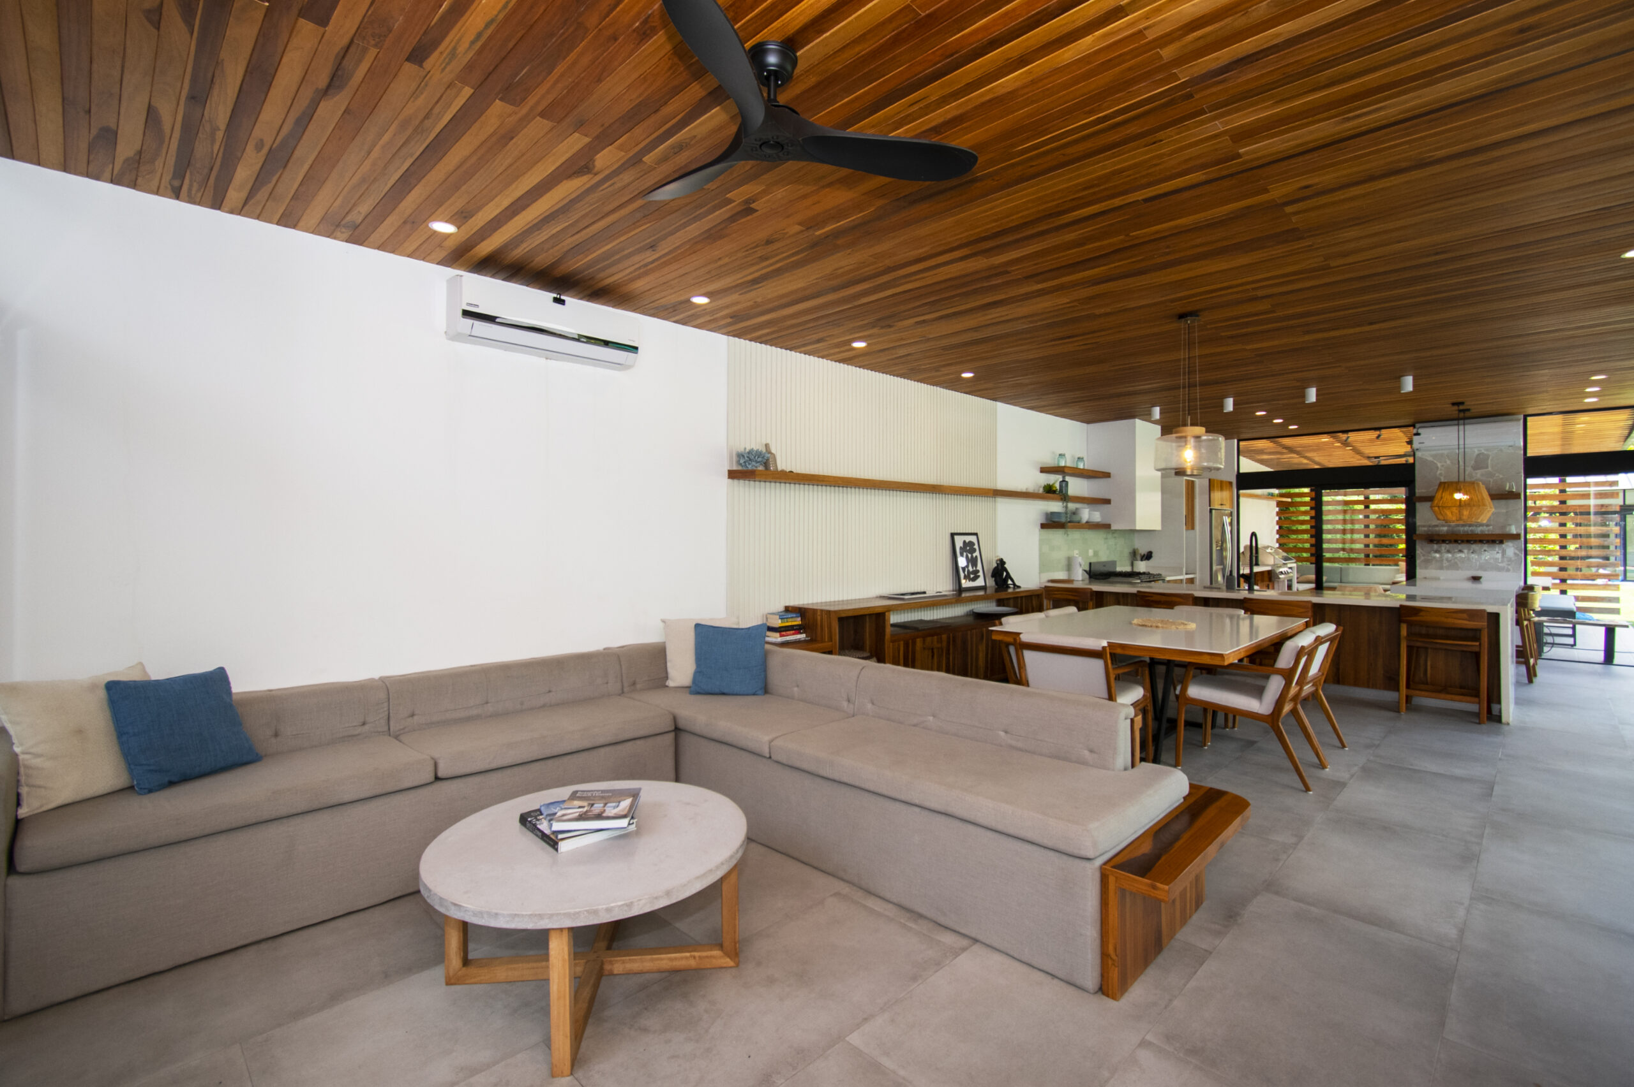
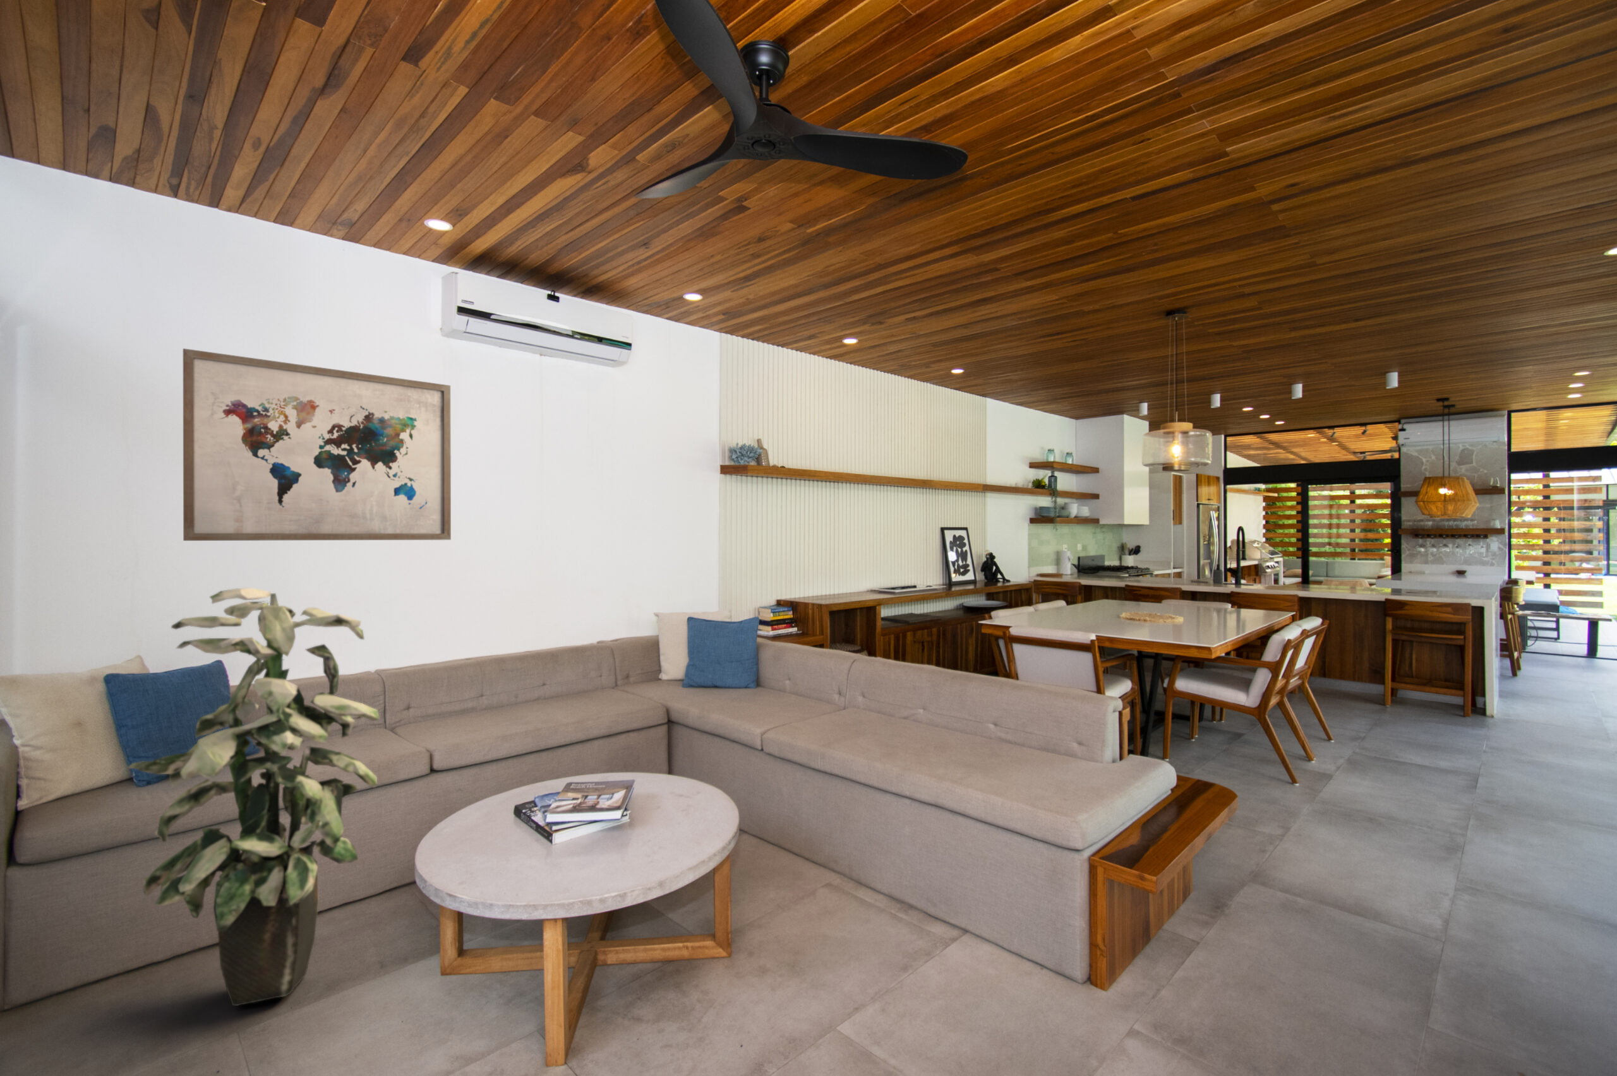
+ indoor plant [126,587,381,1006]
+ wall art [183,348,452,542]
